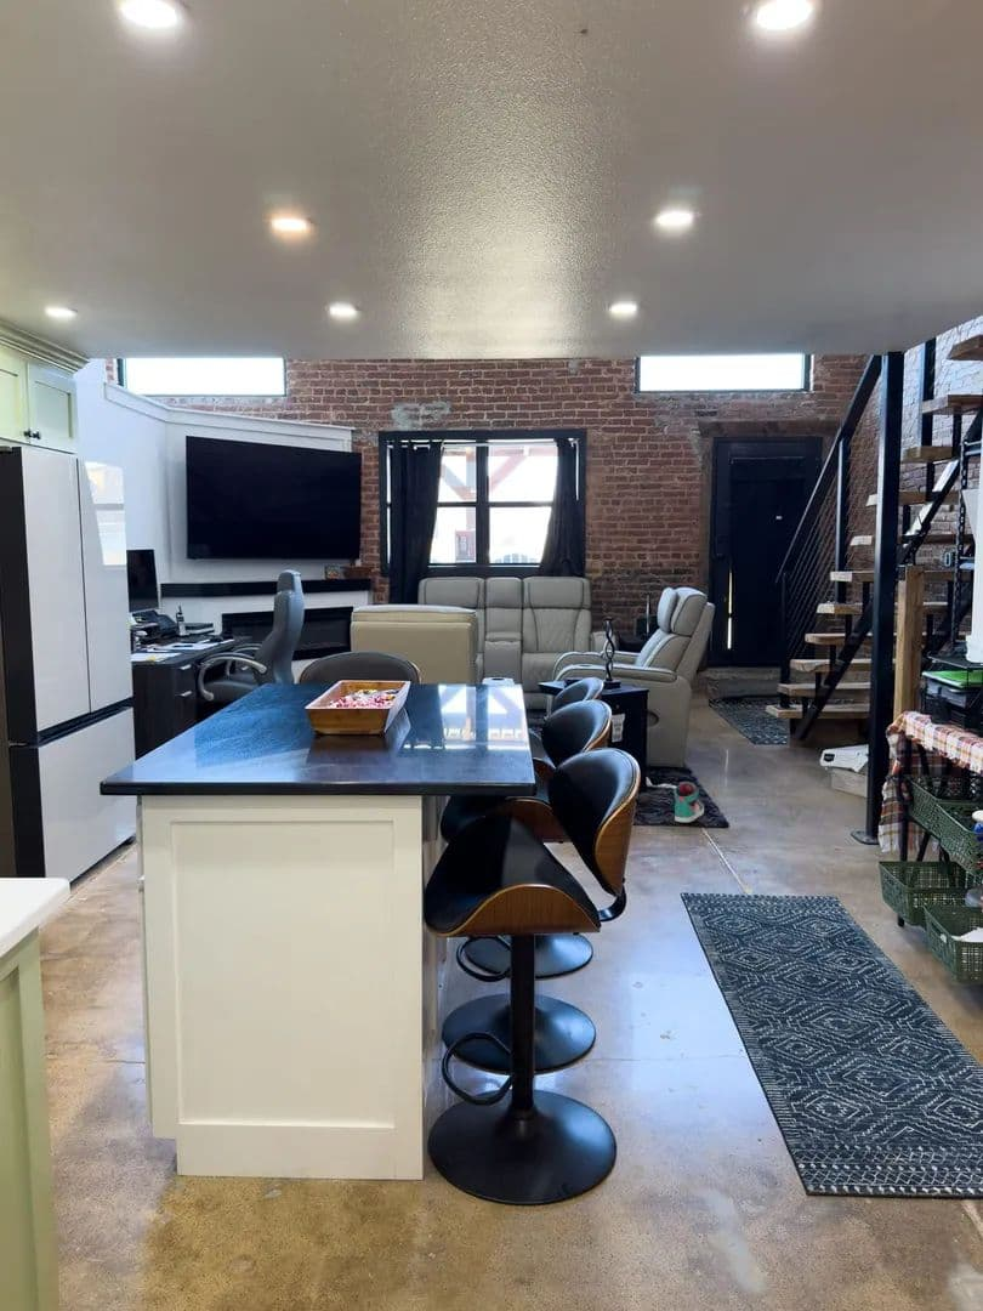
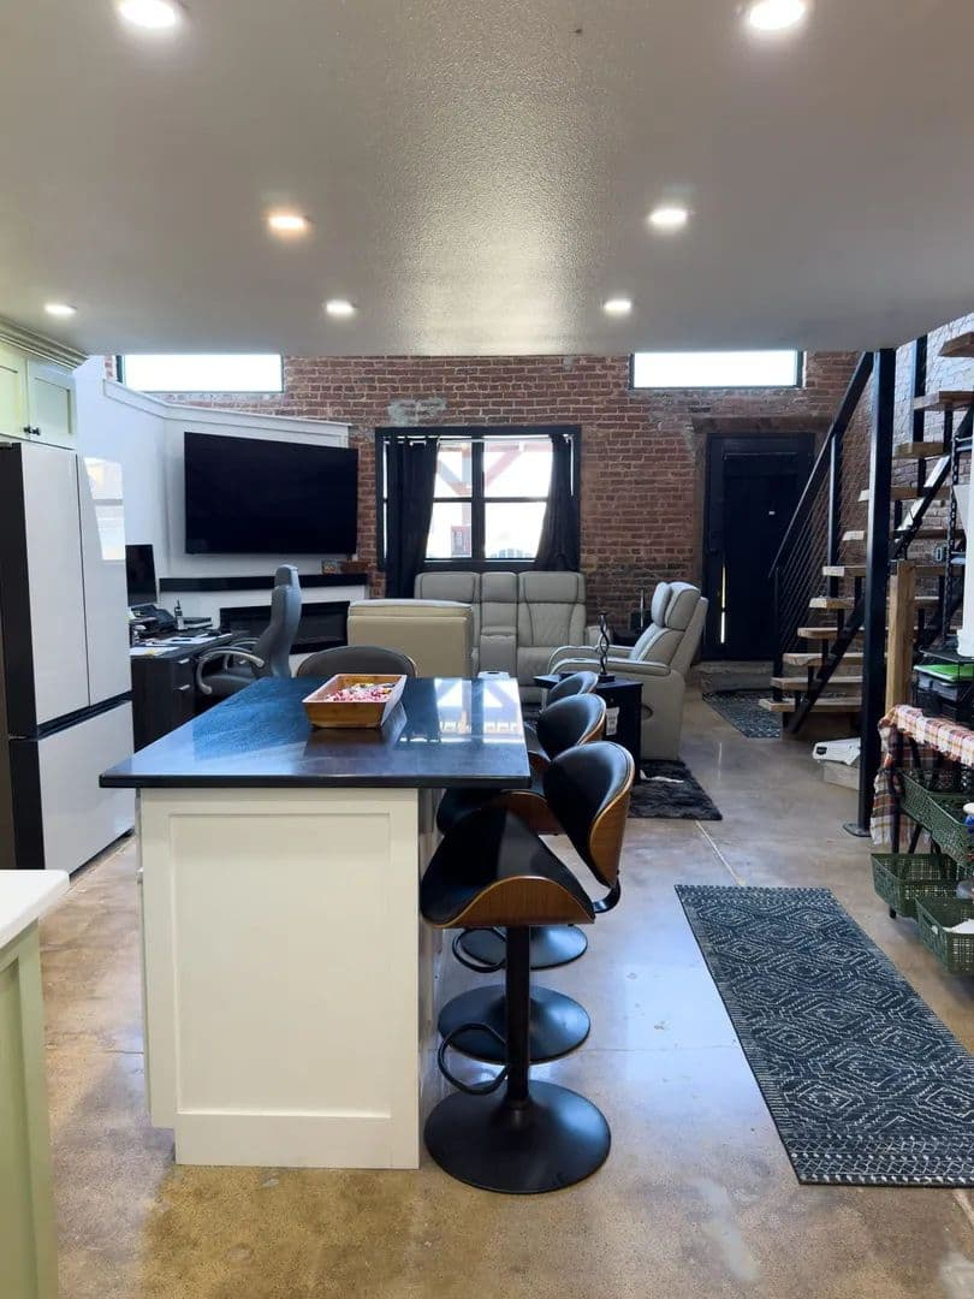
- sneaker [672,781,705,824]
